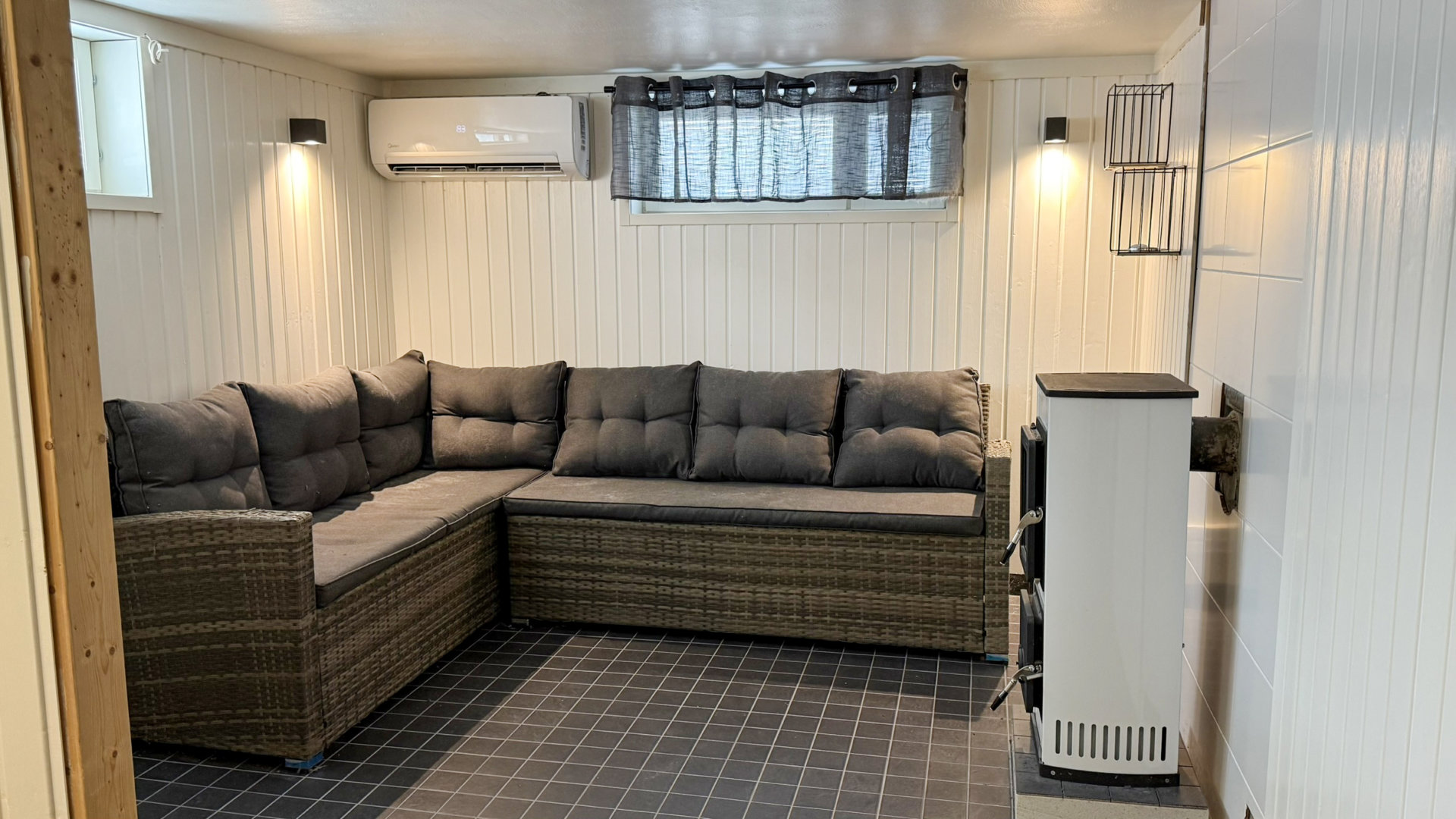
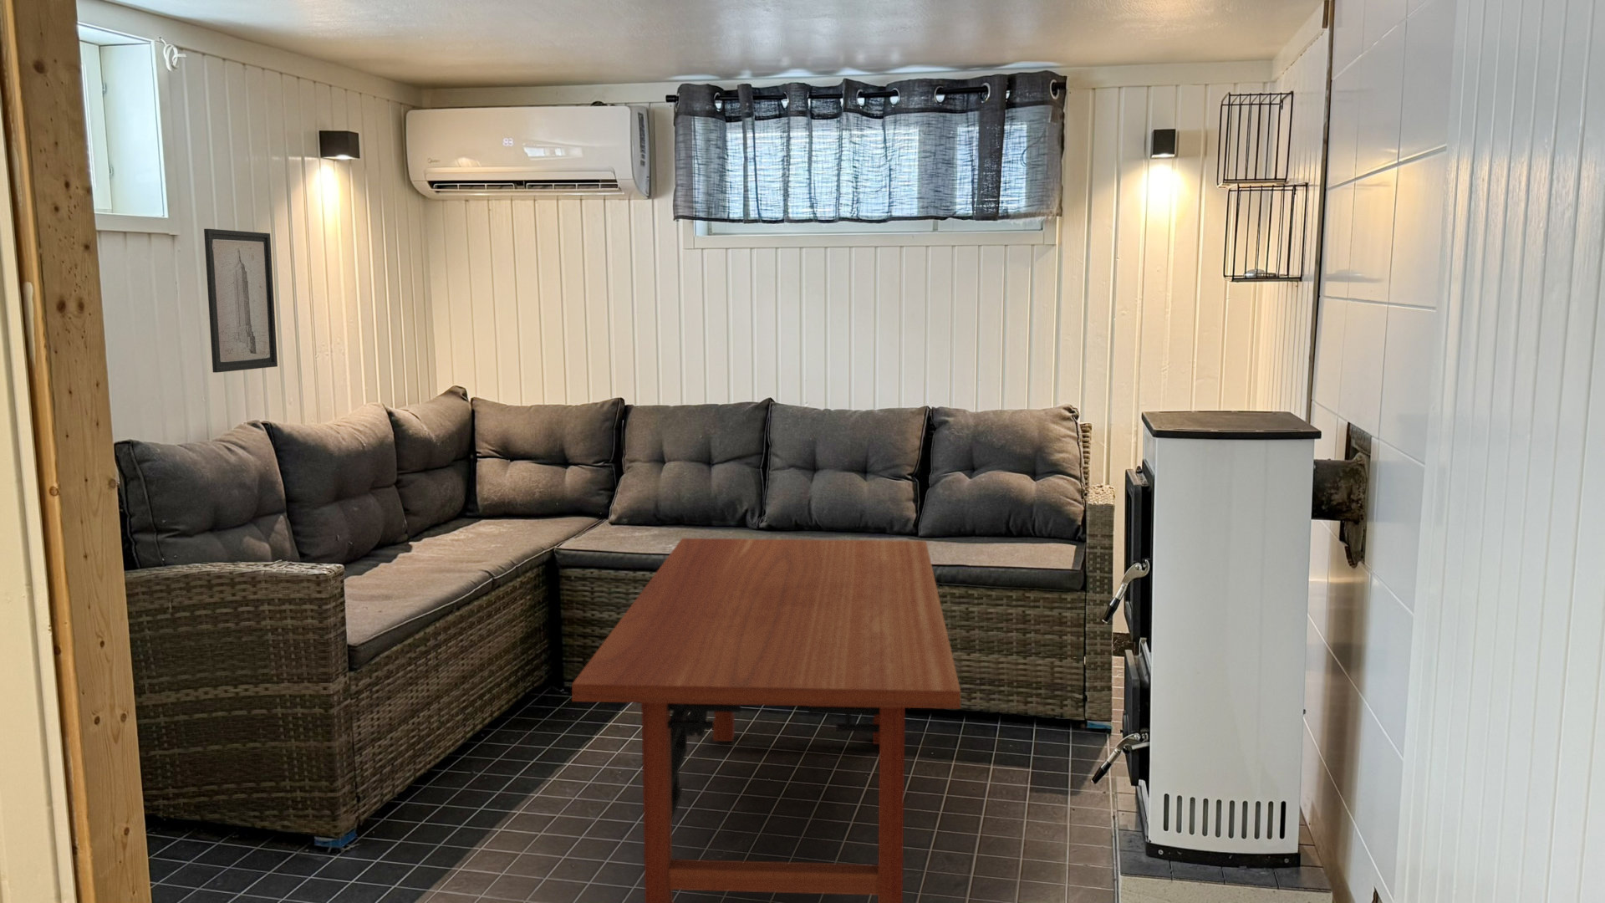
+ wall art [203,228,279,374]
+ coffee table [571,538,961,903]
